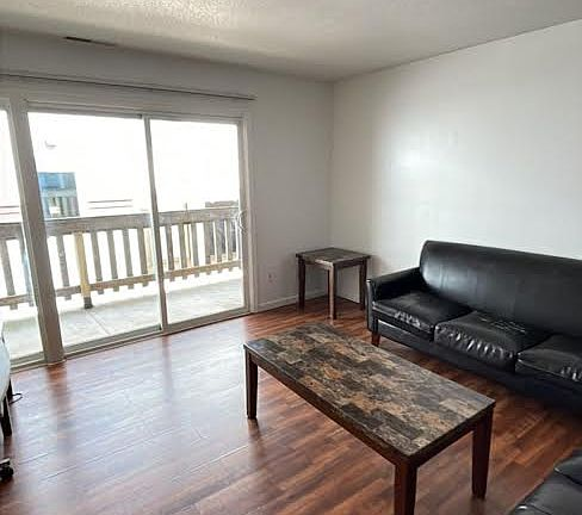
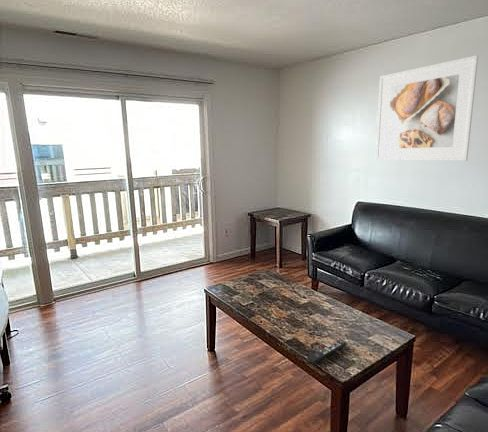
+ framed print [375,54,479,162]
+ remote control [306,338,348,365]
